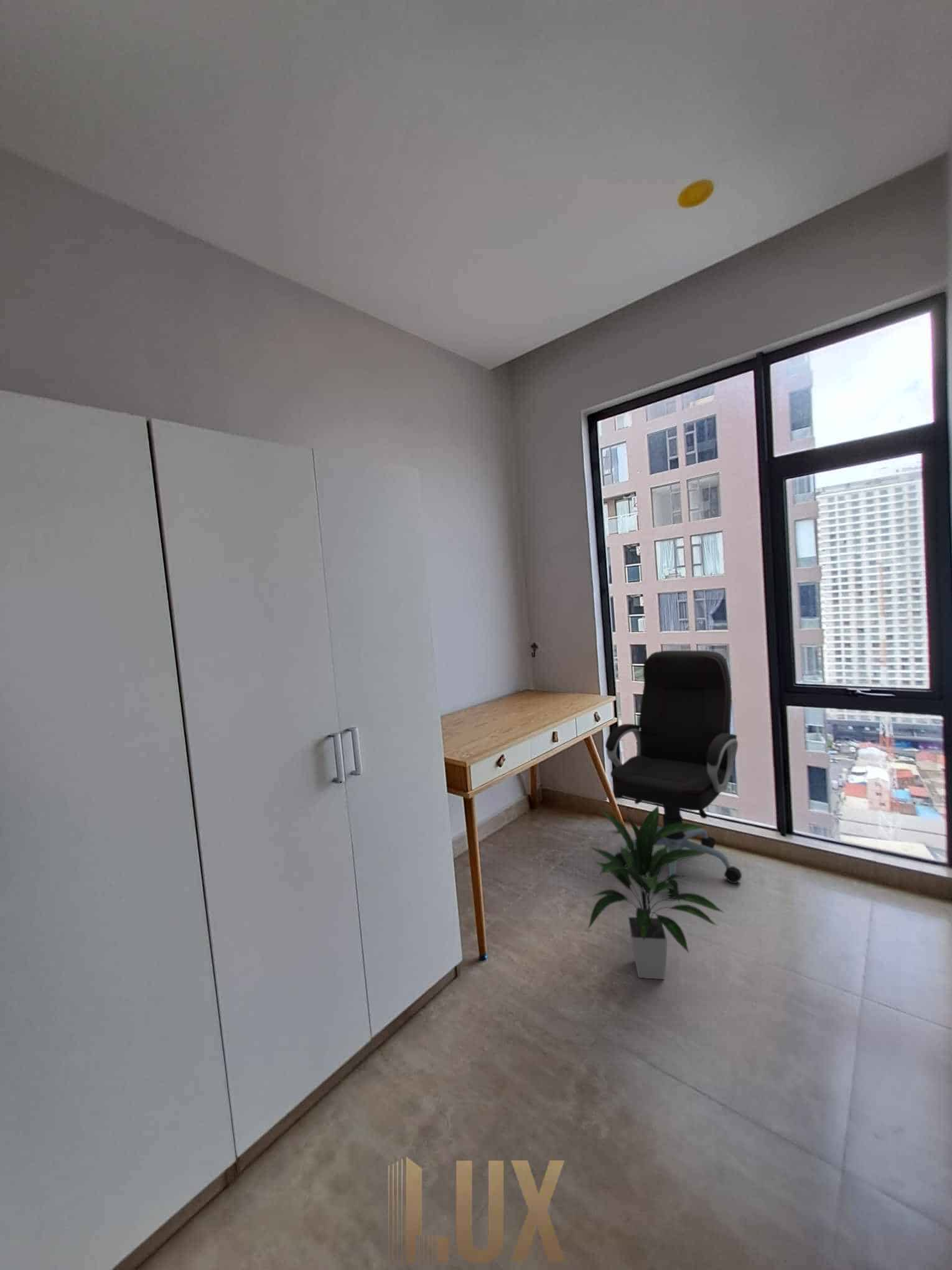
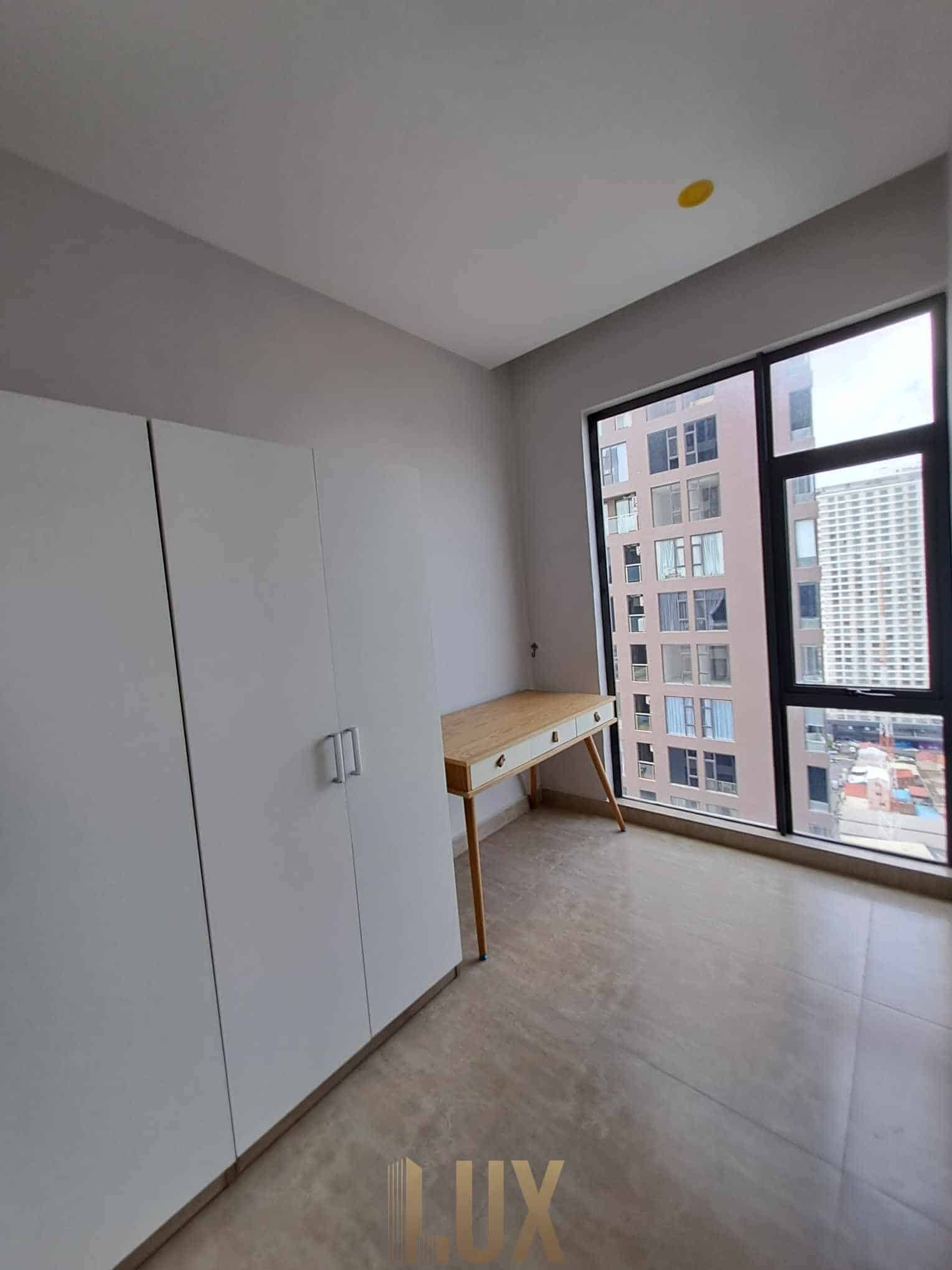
- office chair [605,650,742,896]
- indoor plant [587,804,725,980]
